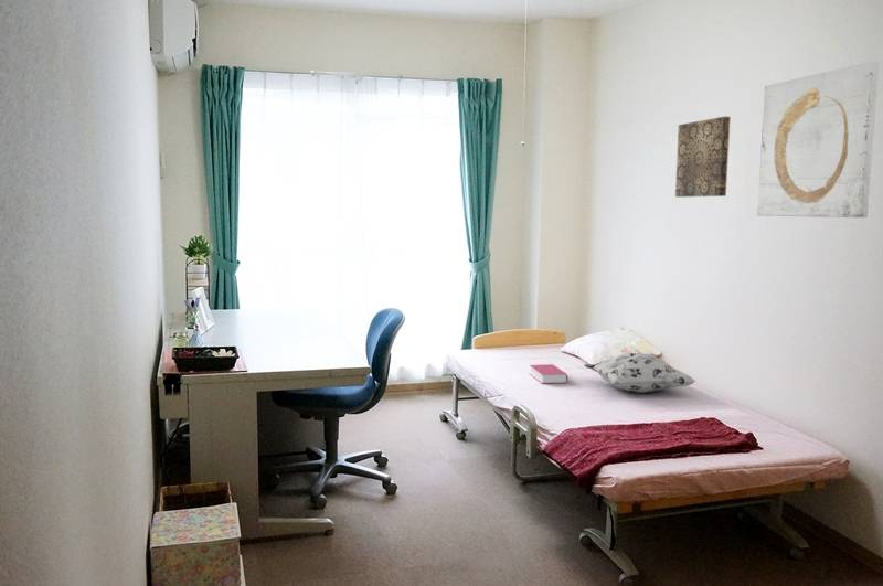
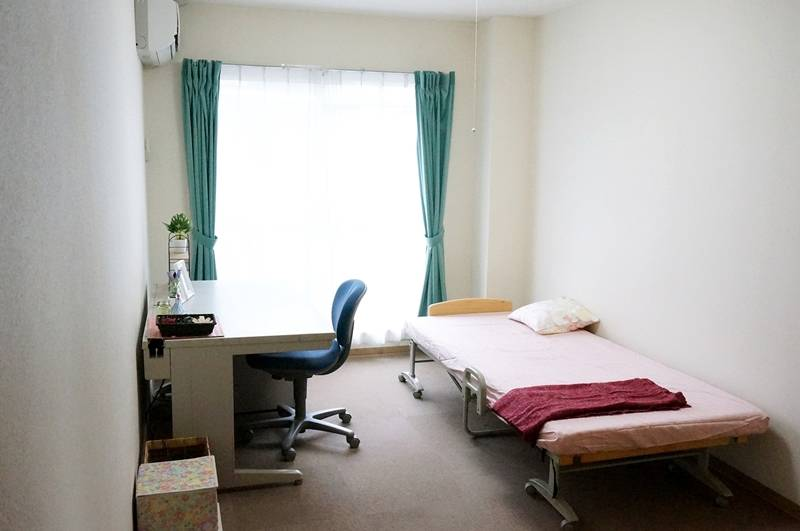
- book [529,363,568,385]
- wall art [674,116,732,198]
- wall art [756,61,880,219]
- decorative pillow [583,352,698,394]
